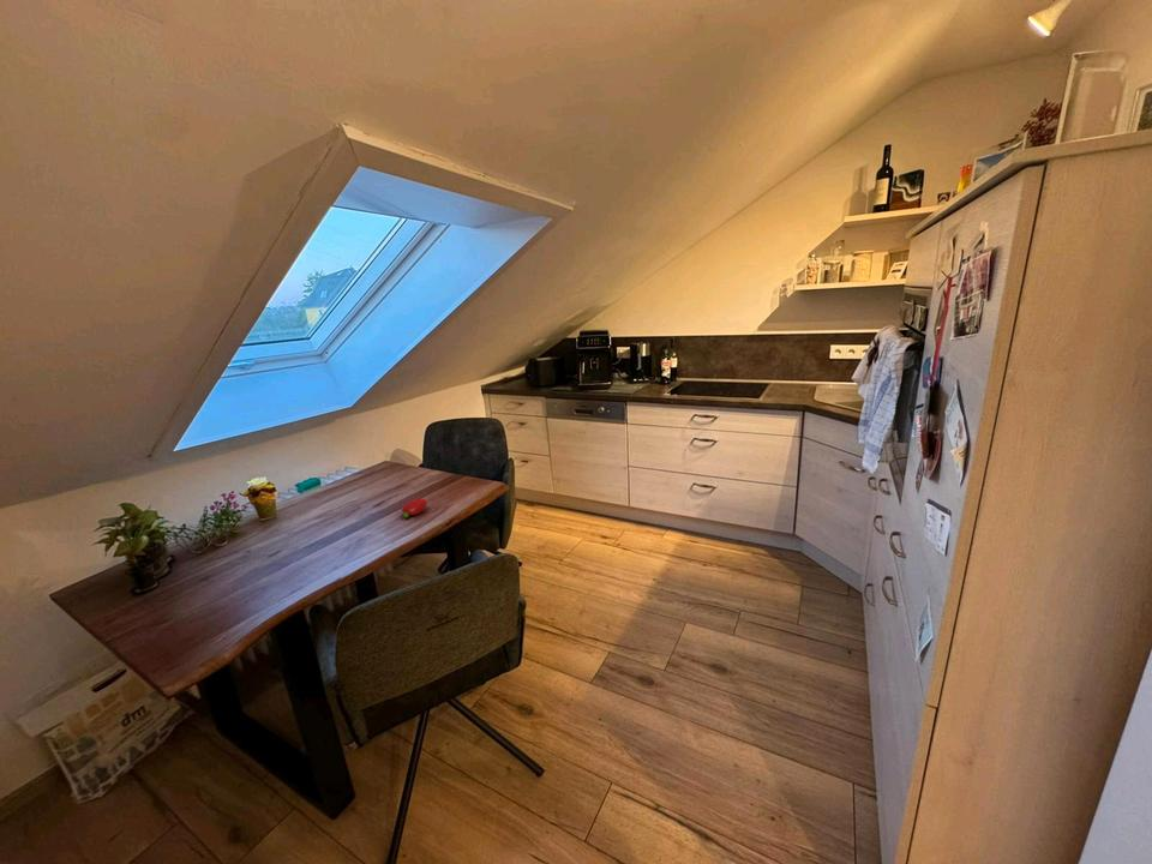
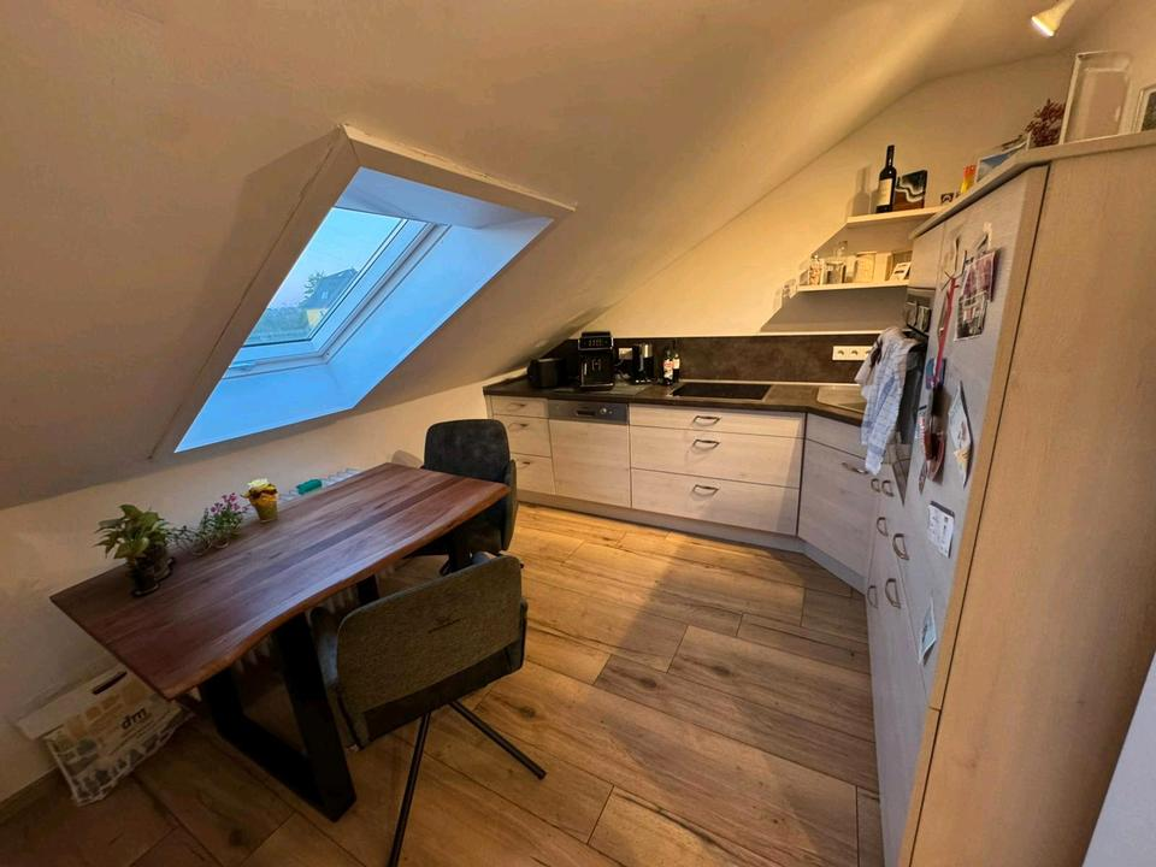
- fruit [398,497,428,518]
